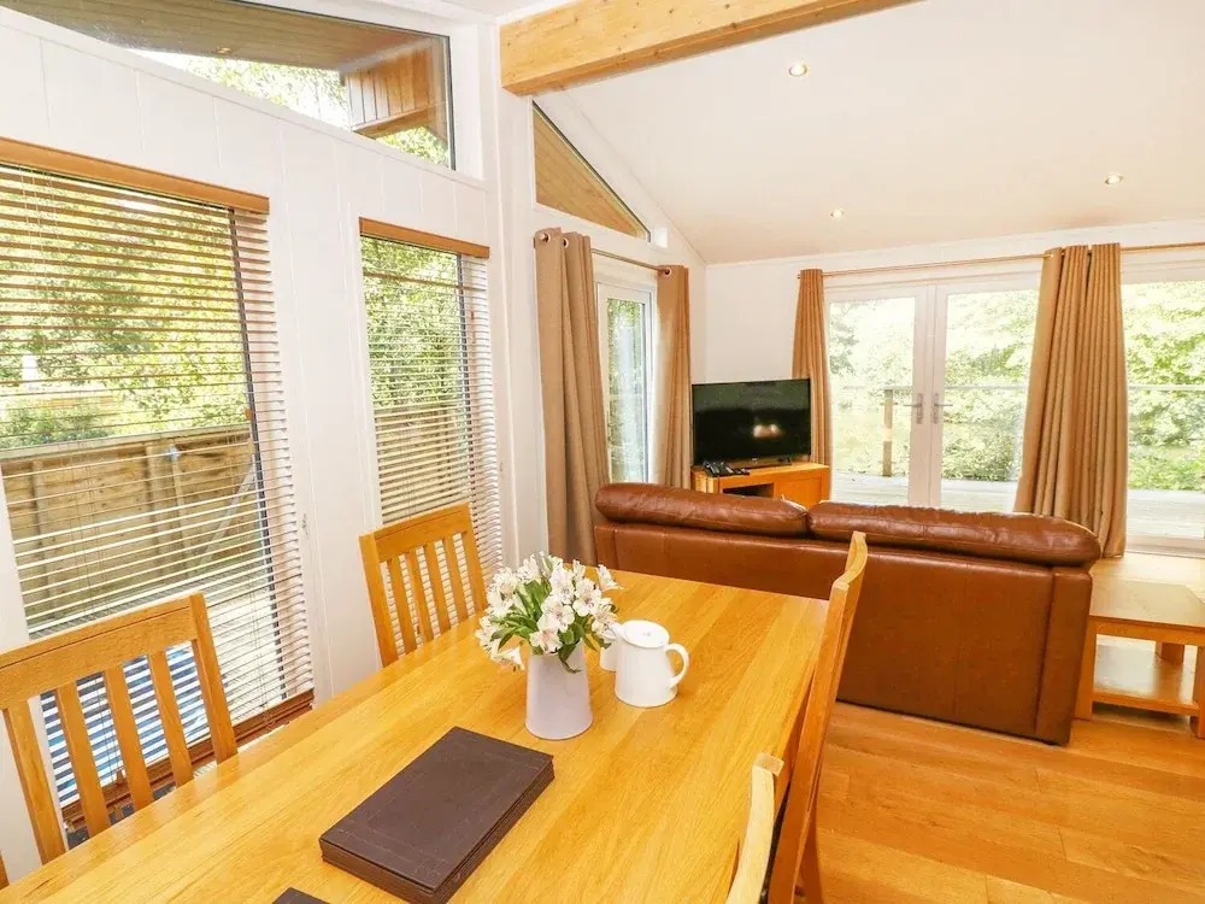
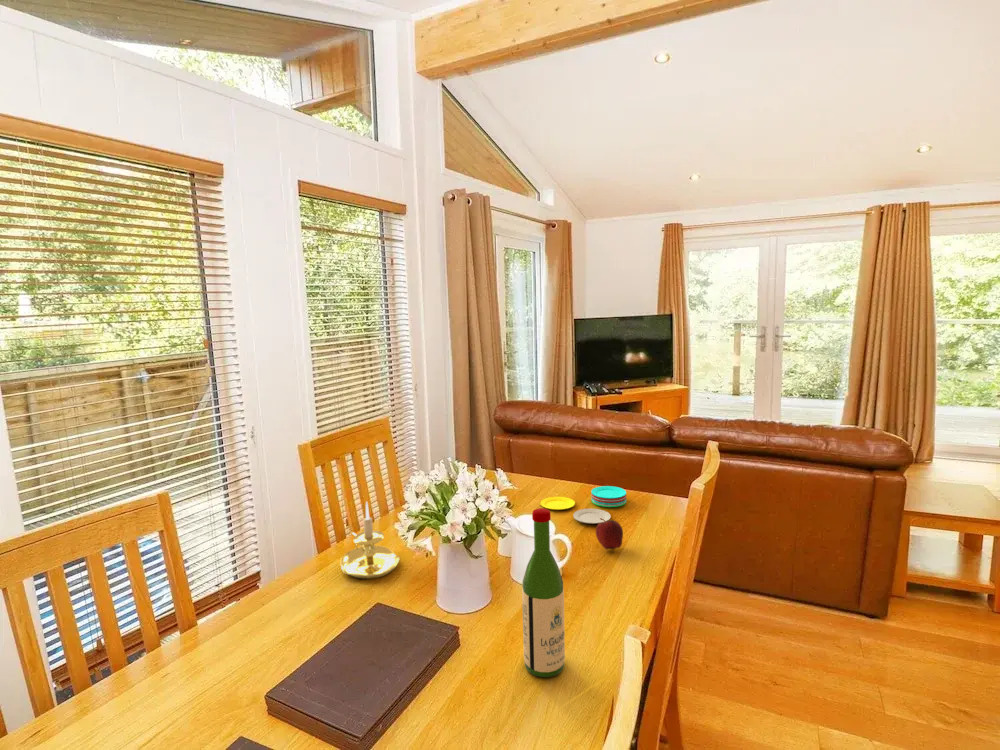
+ plate [539,485,627,525]
+ wine bottle [521,507,566,678]
+ apple [595,518,624,551]
+ candle holder [339,501,401,580]
